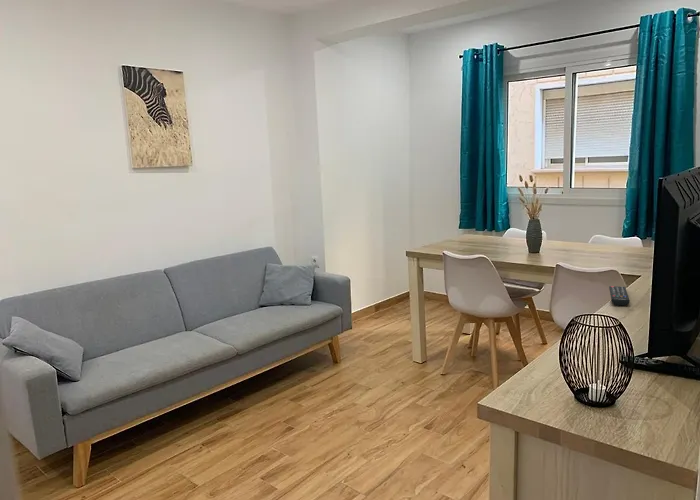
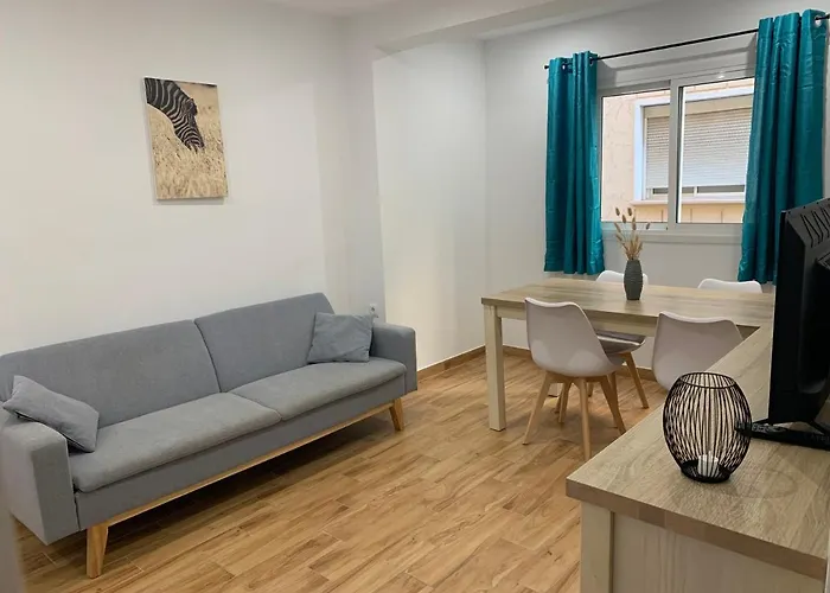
- remote control [608,285,630,307]
